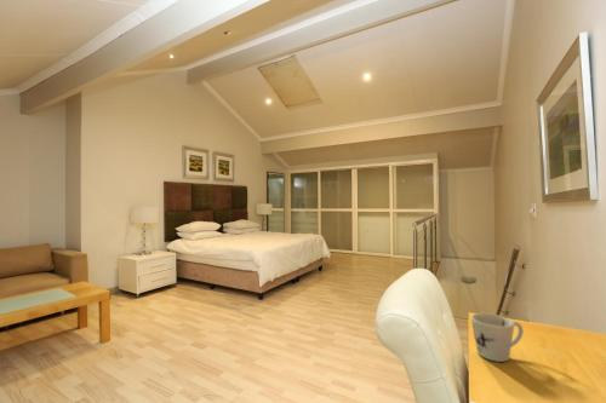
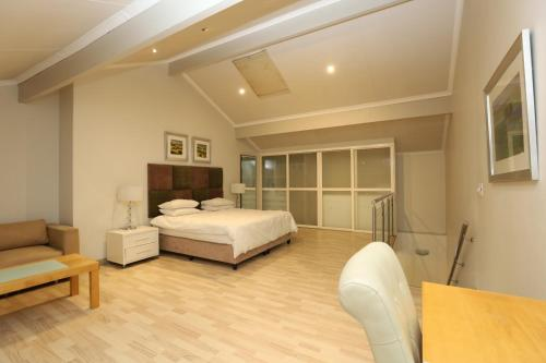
- mug [469,312,525,363]
